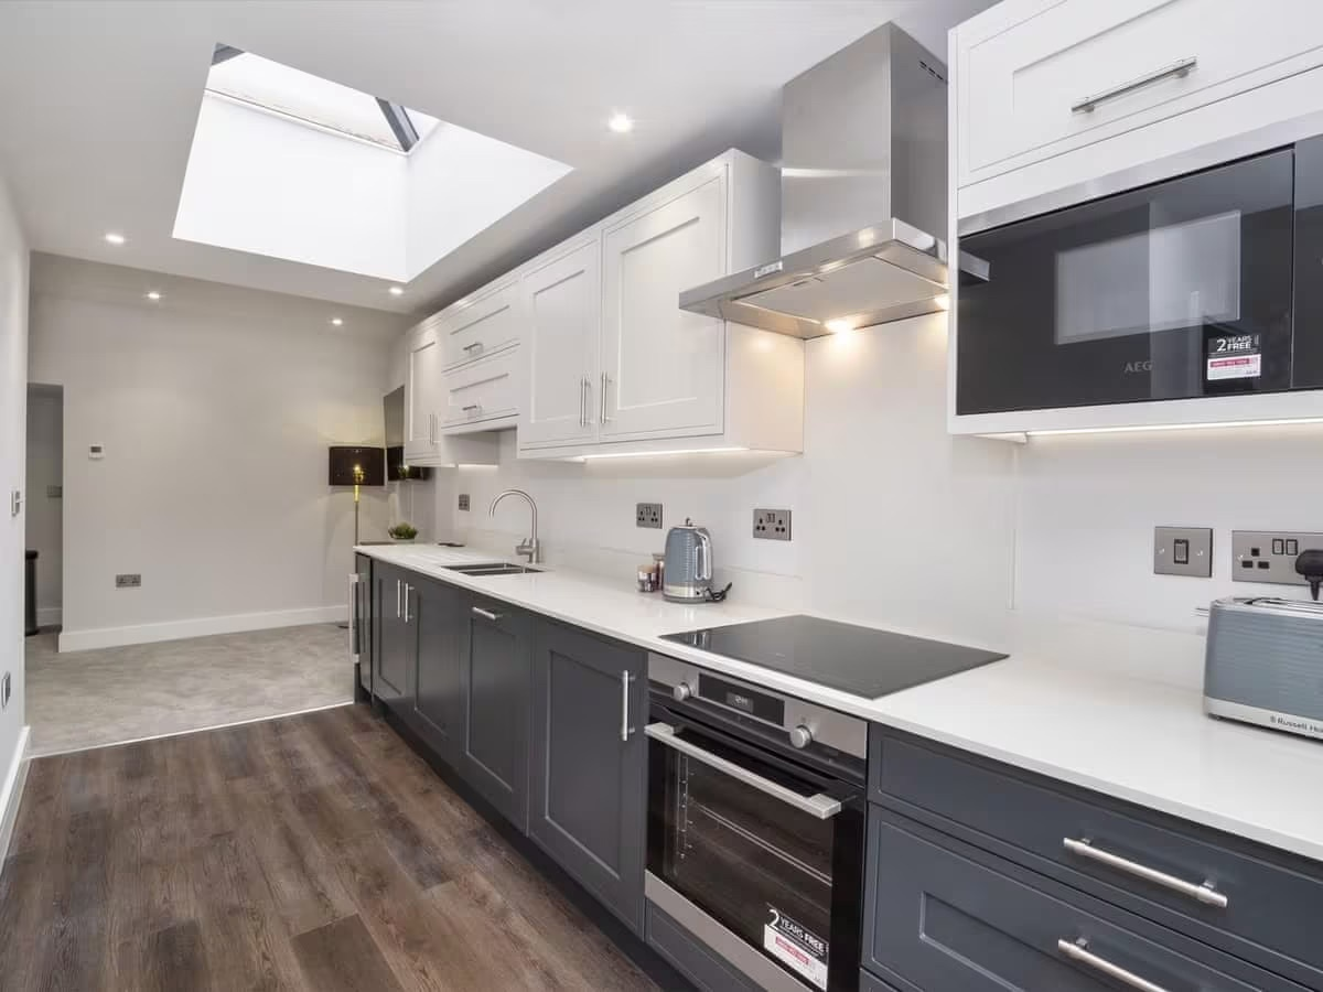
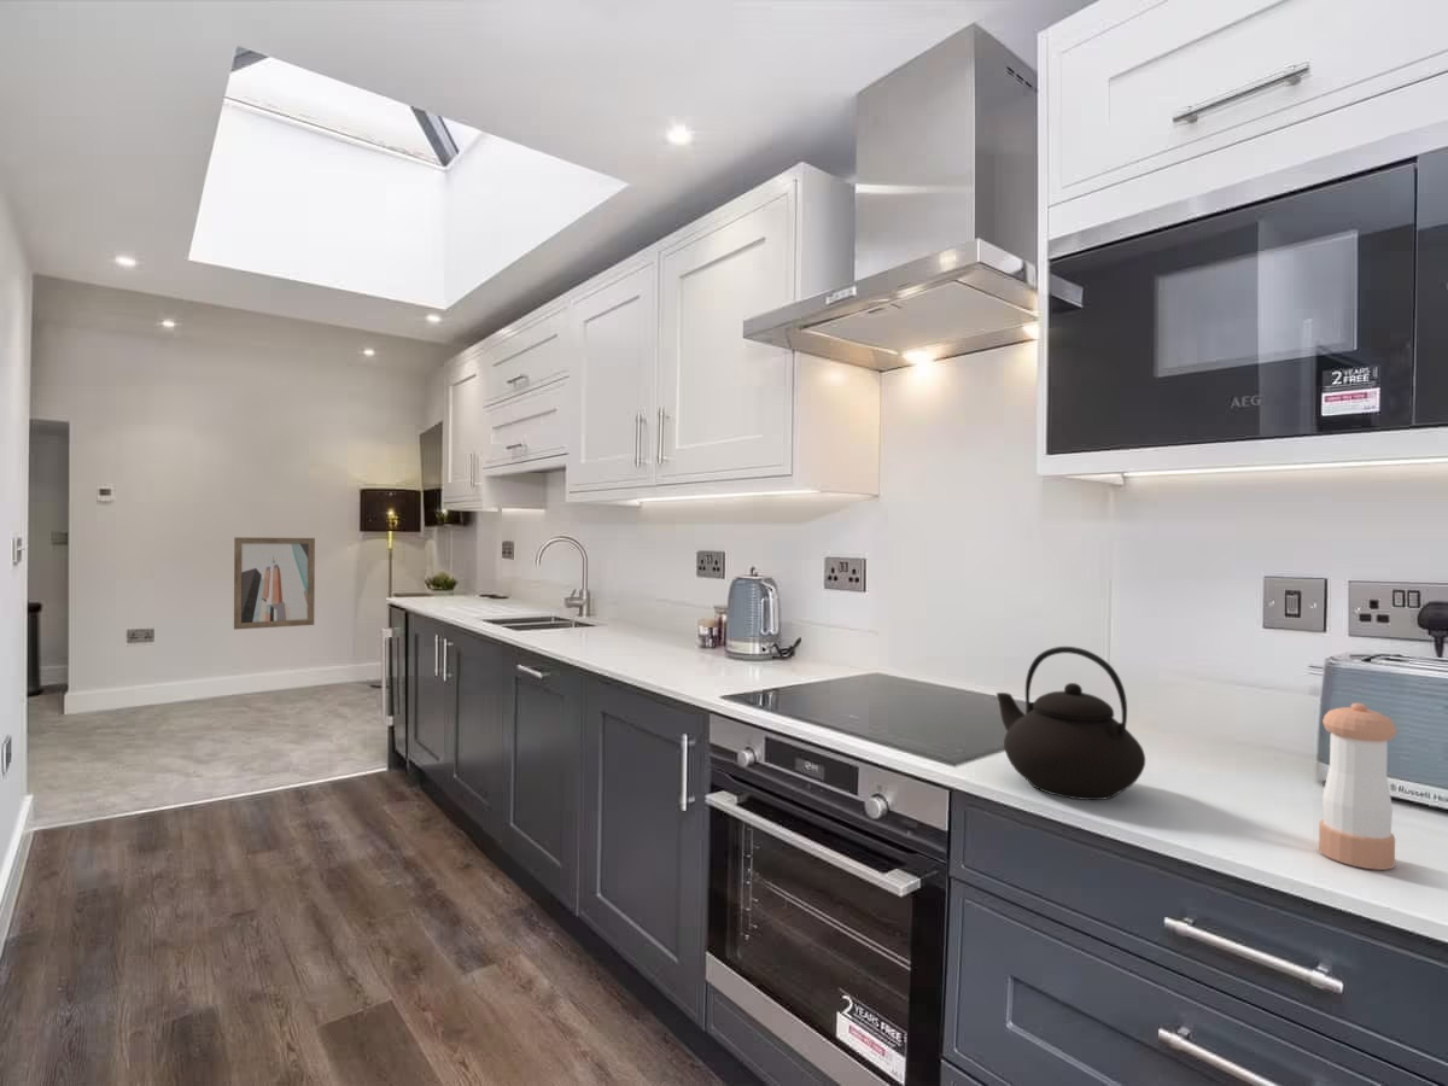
+ teapot [996,646,1146,801]
+ wall art [233,536,316,631]
+ pepper shaker [1318,702,1397,871]
